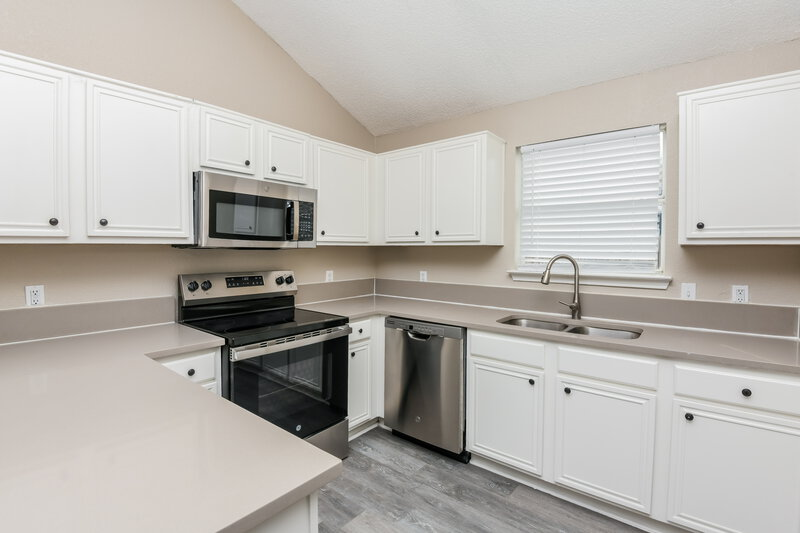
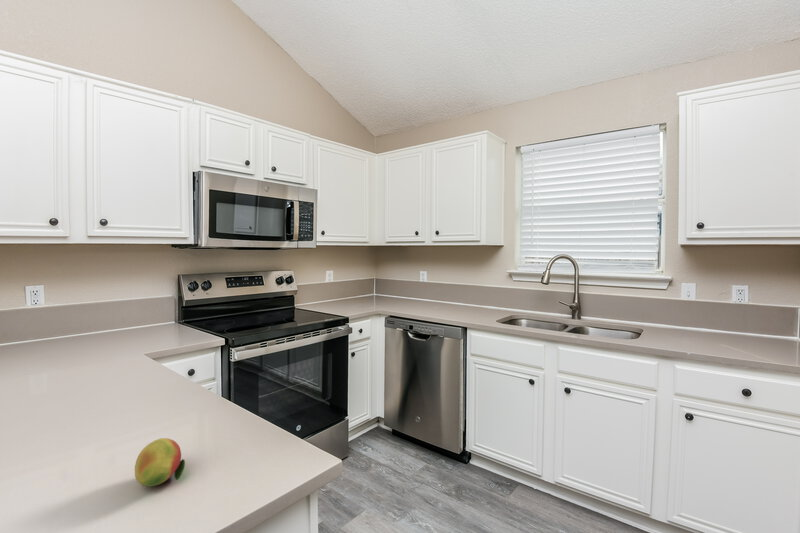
+ fruit [134,437,186,487]
